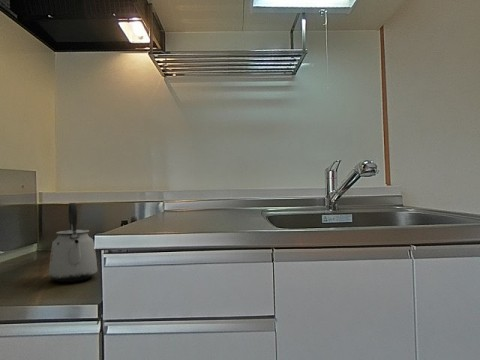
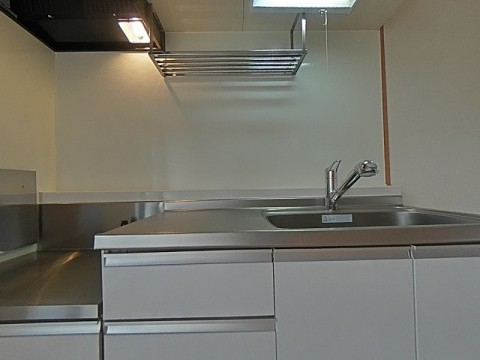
- kettle [48,202,99,283]
